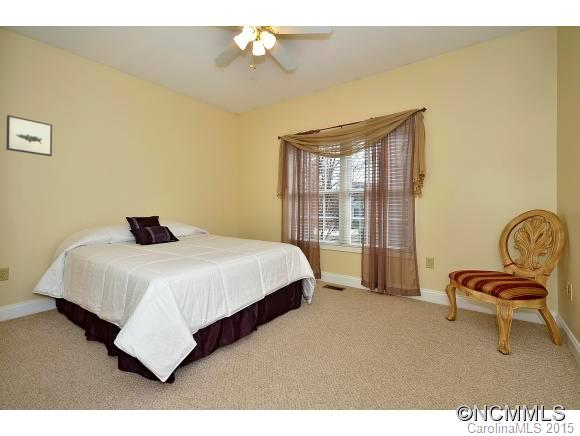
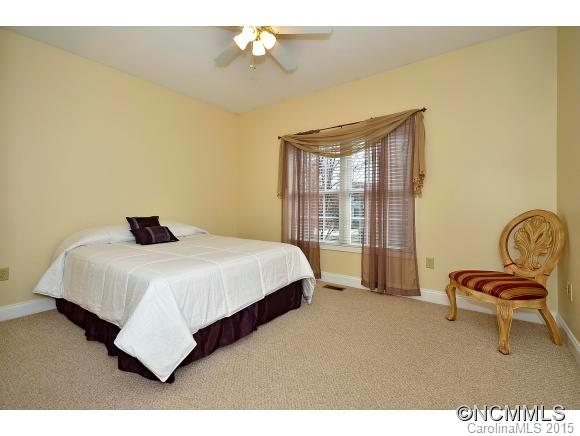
- wall art [5,114,53,157]
